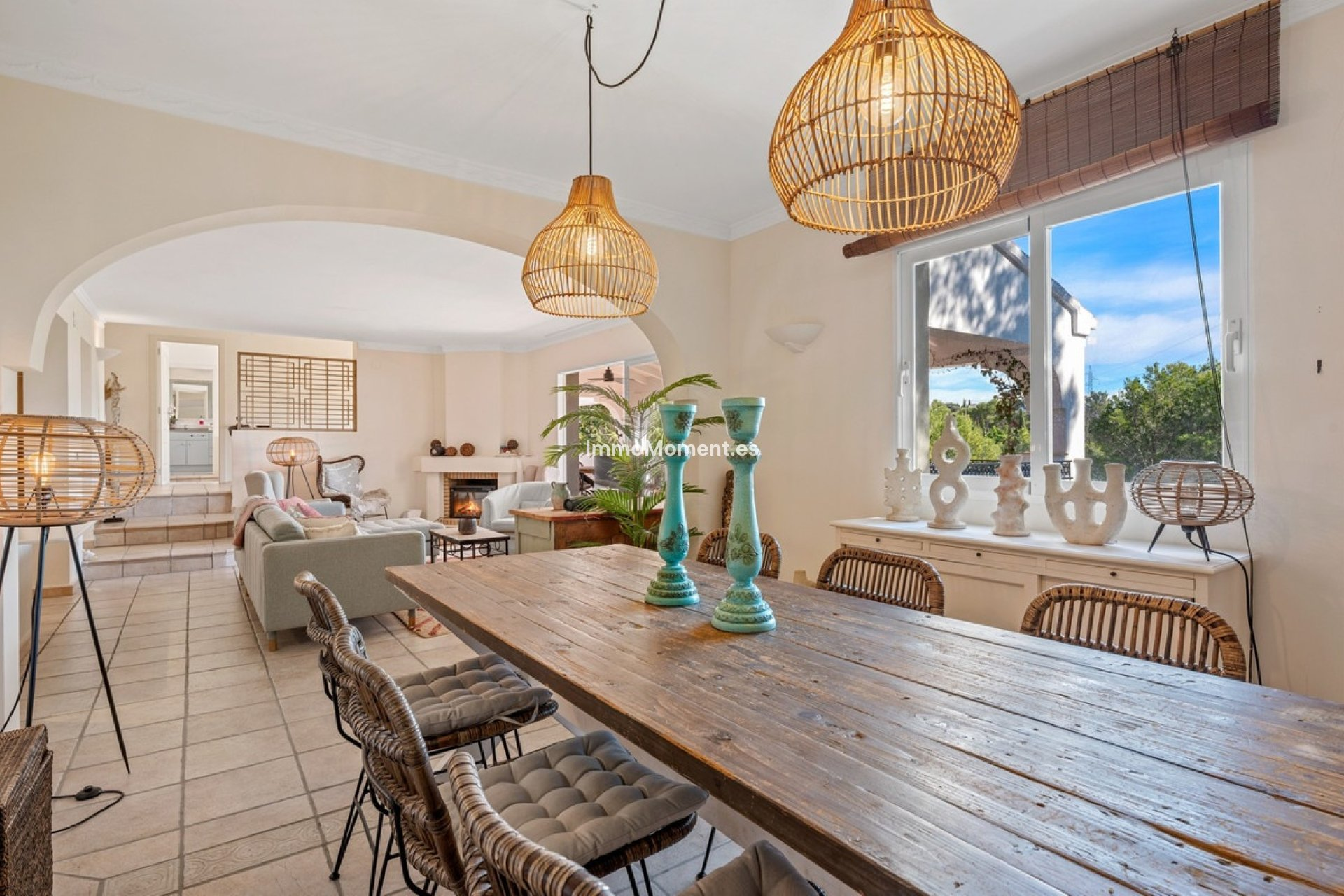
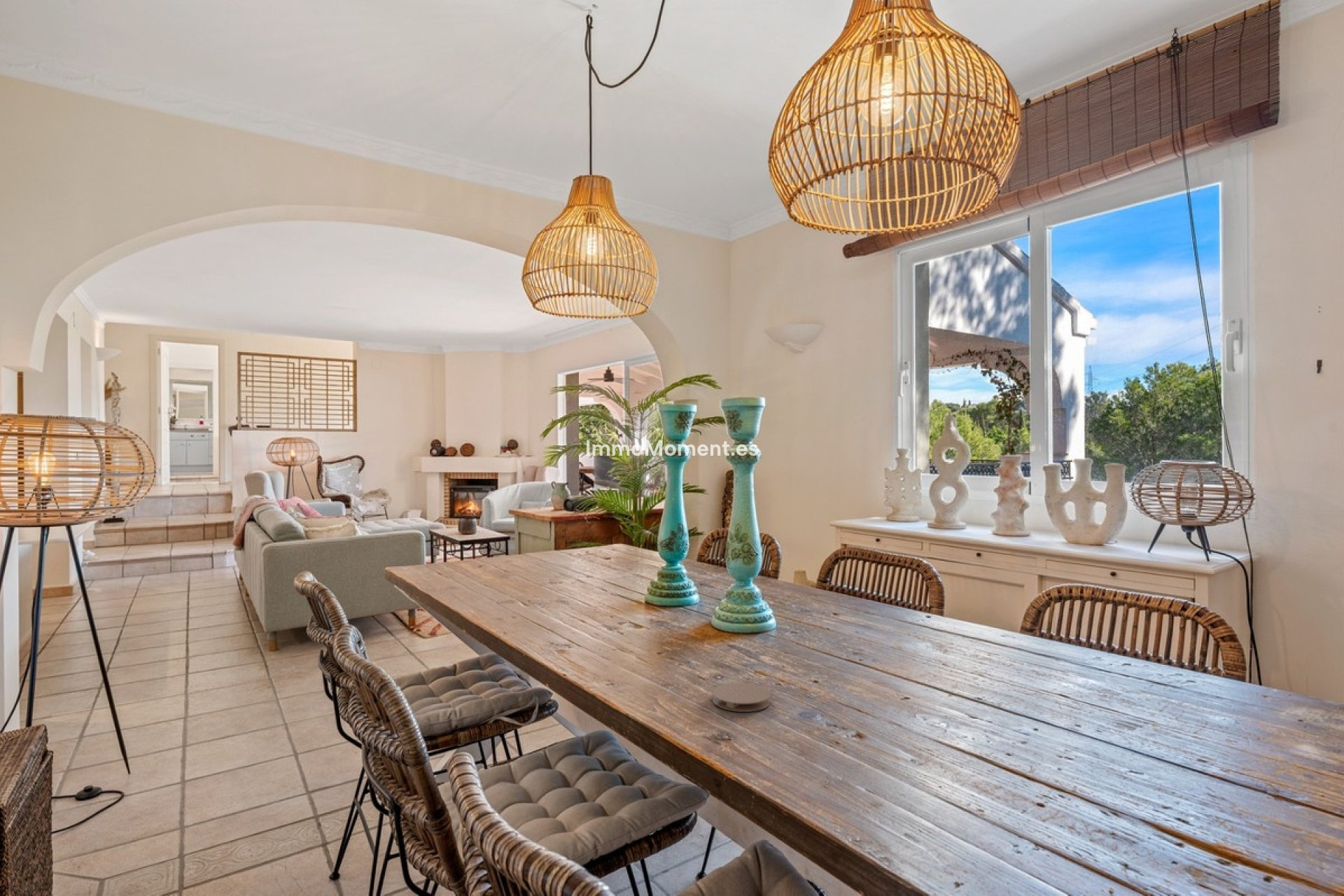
+ coaster [712,682,771,713]
